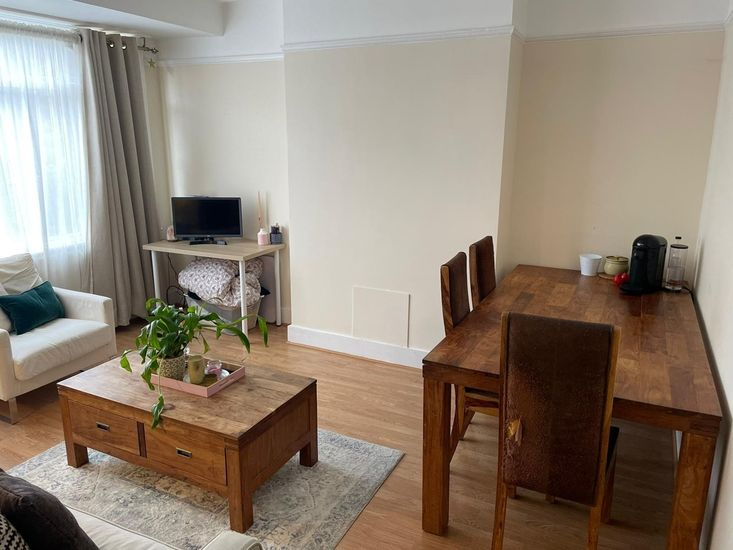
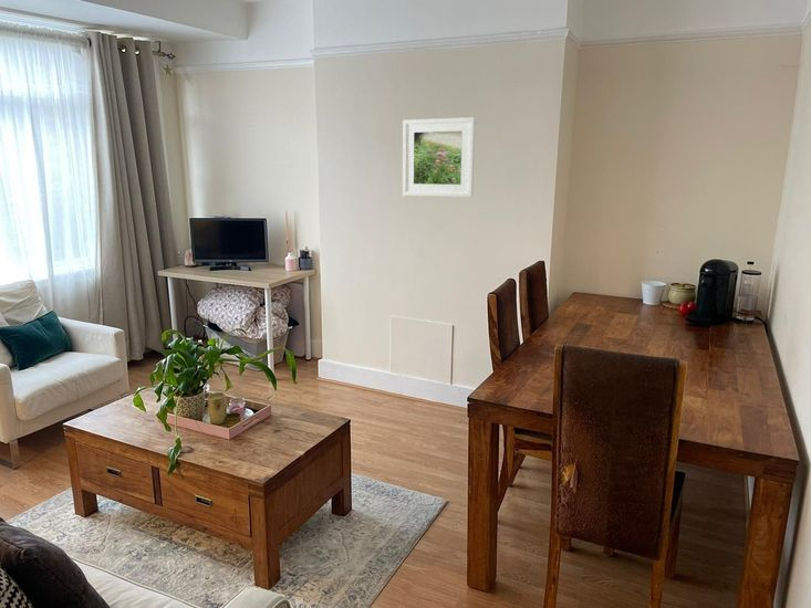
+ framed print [402,116,476,198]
